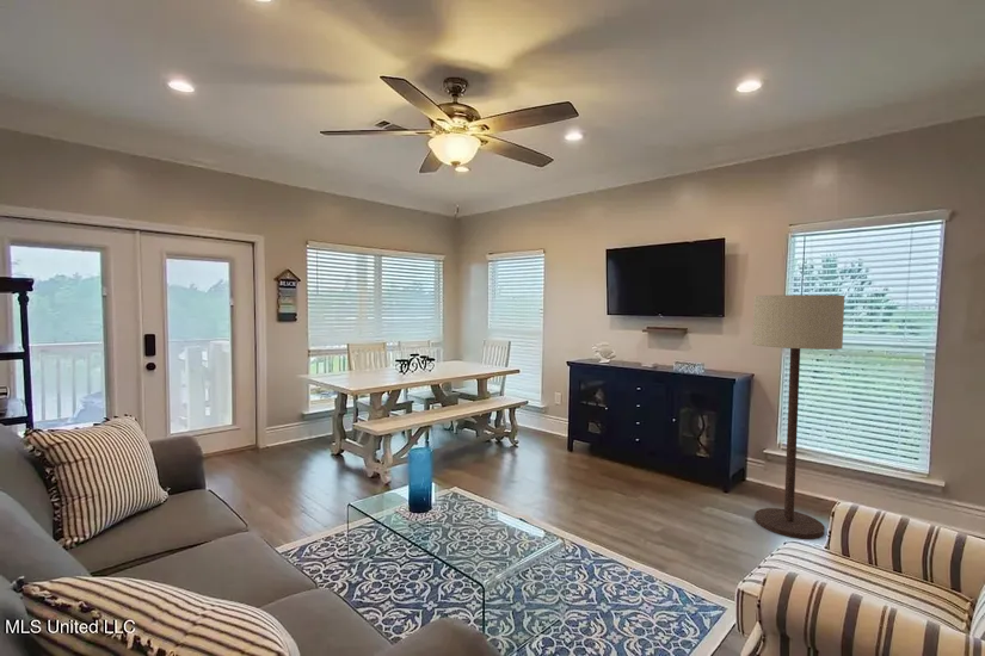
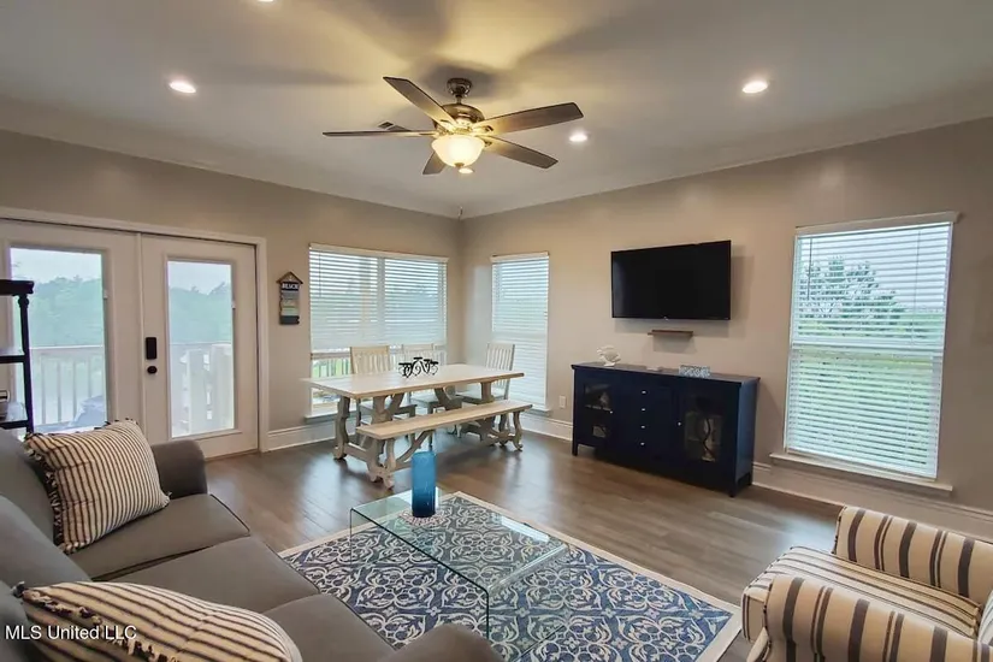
- floor lamp [751,293,845,540]
